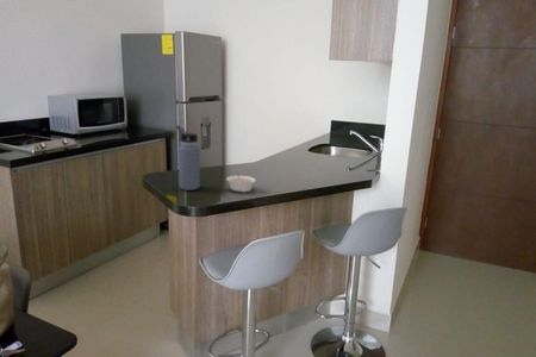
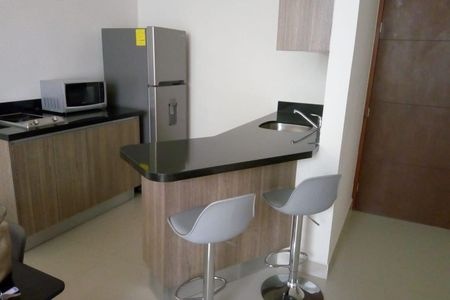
- water bottle [175,124,201,192]
- legume [225,171,257,193]
